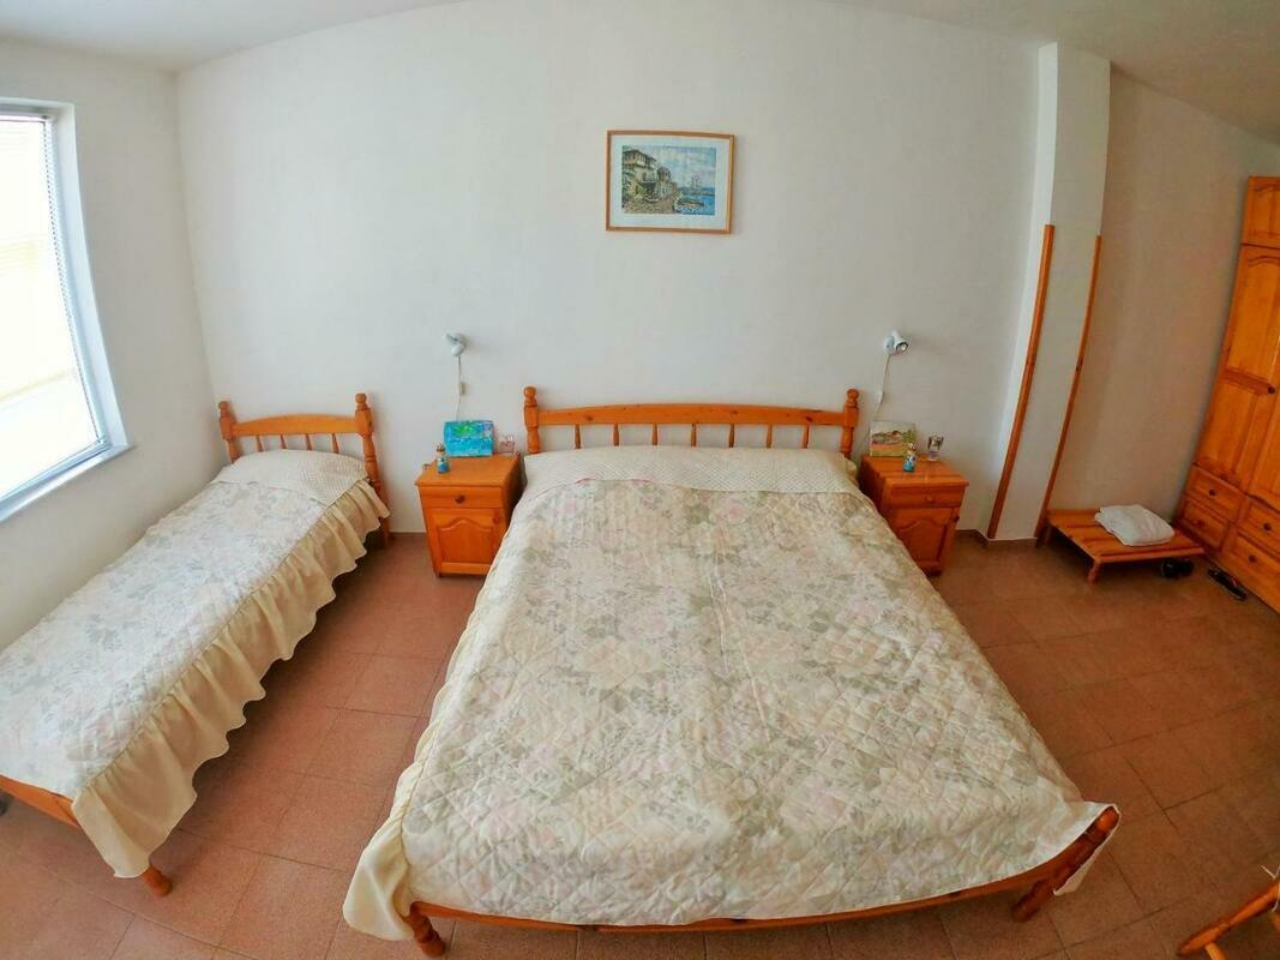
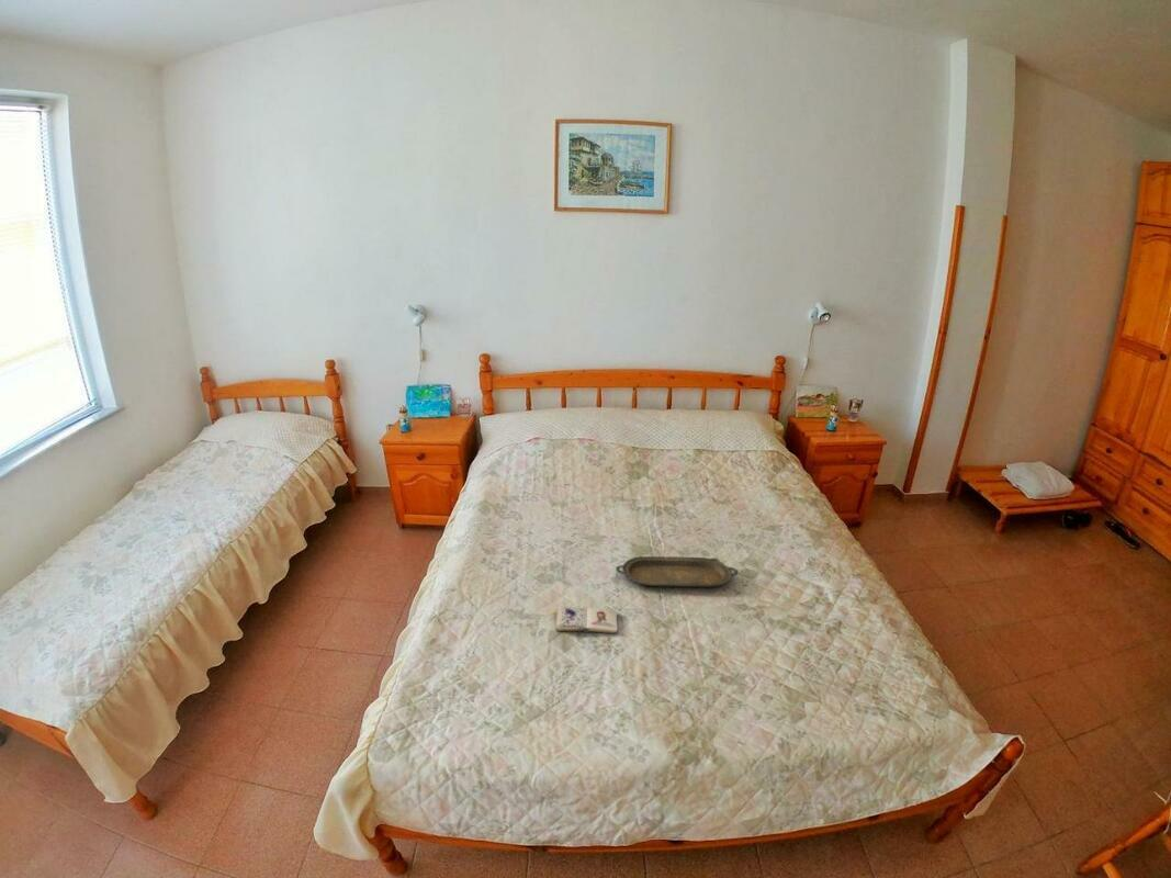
+ paperback book [550,604,619,638]
+ serving tray [615,555,740,588]
